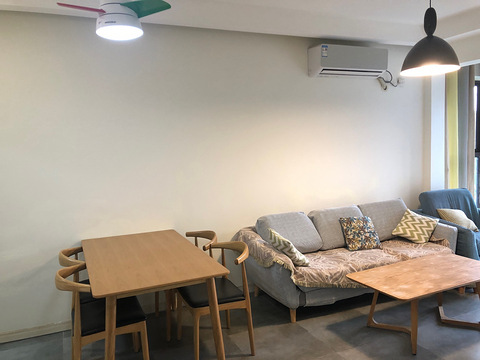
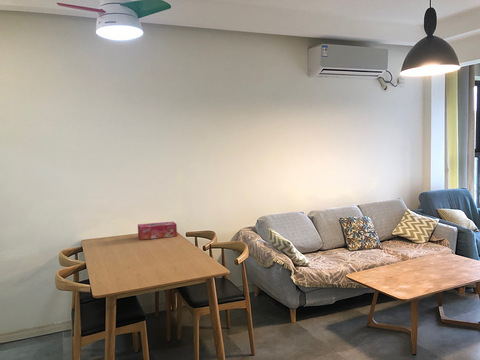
+ tissue box [137,221,178,241]
